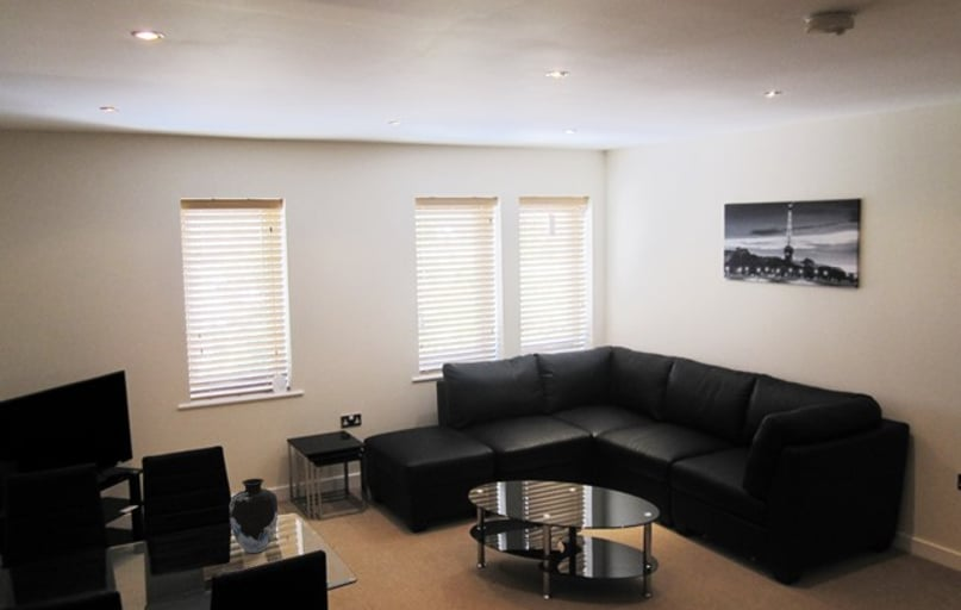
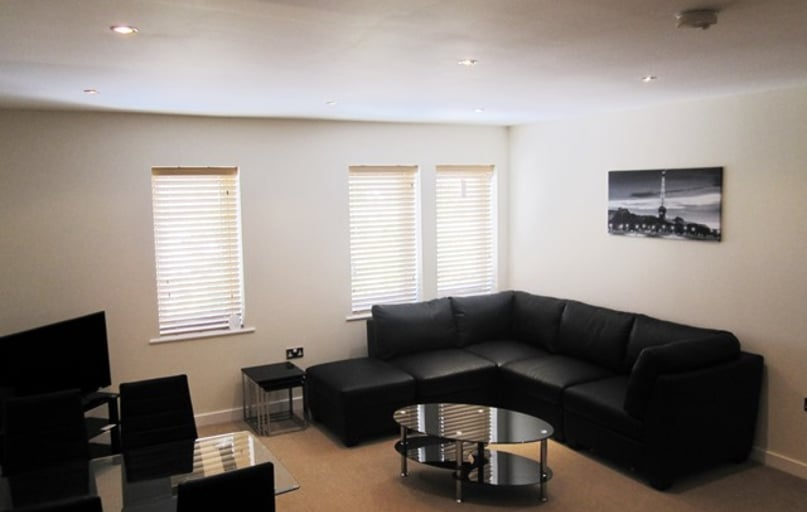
- vase [229,478,280,554]
